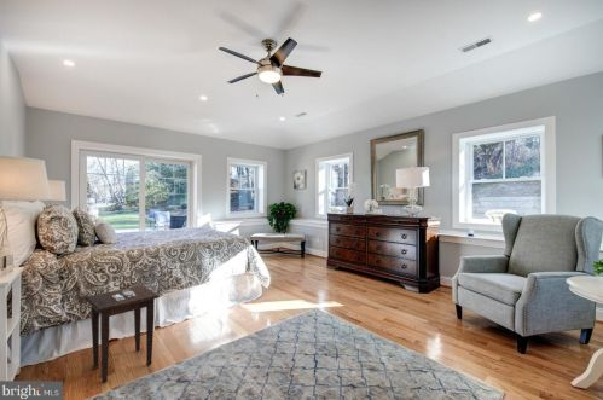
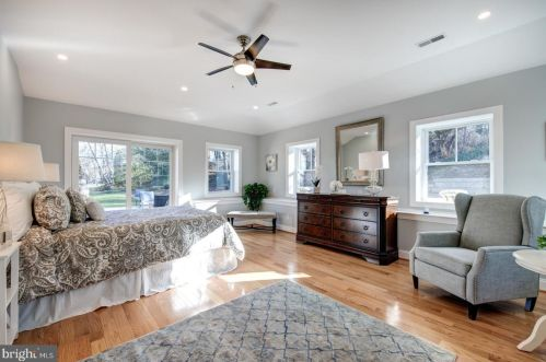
- side table [83,284,161,384]
